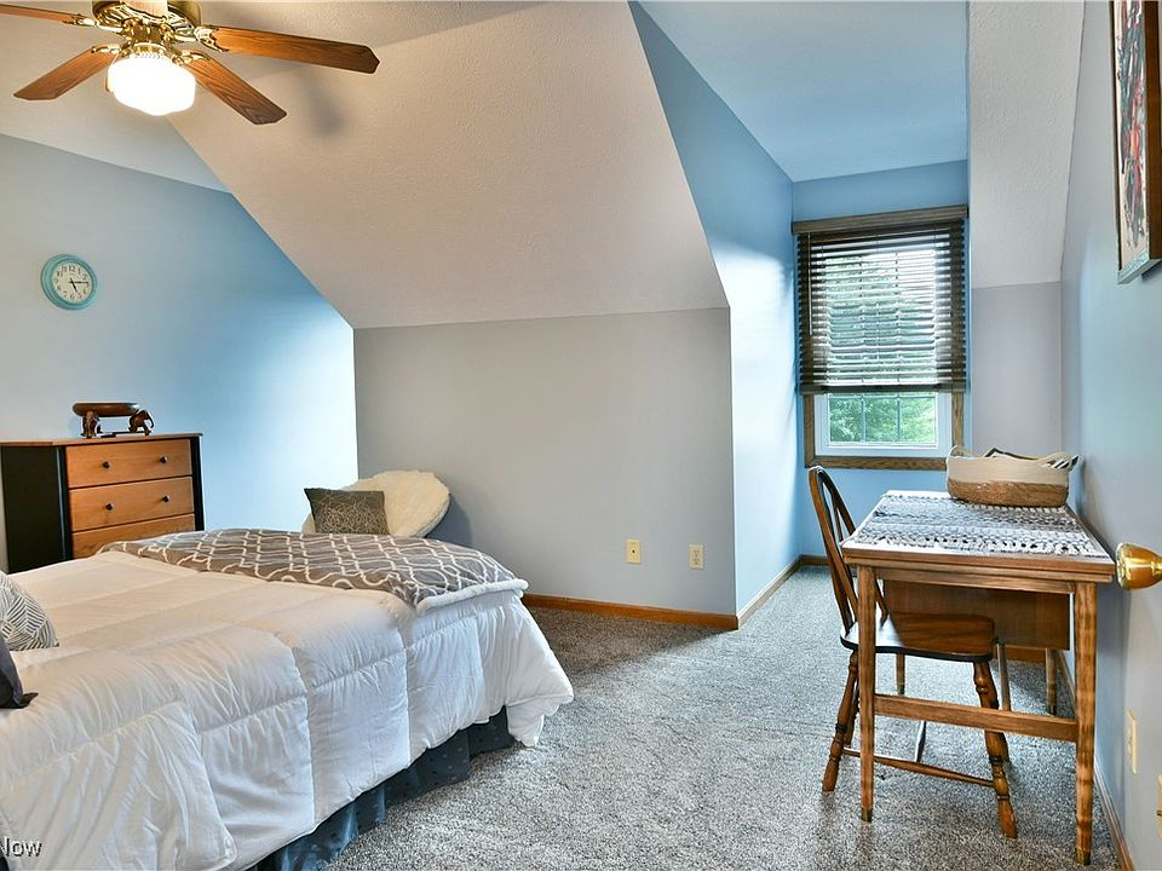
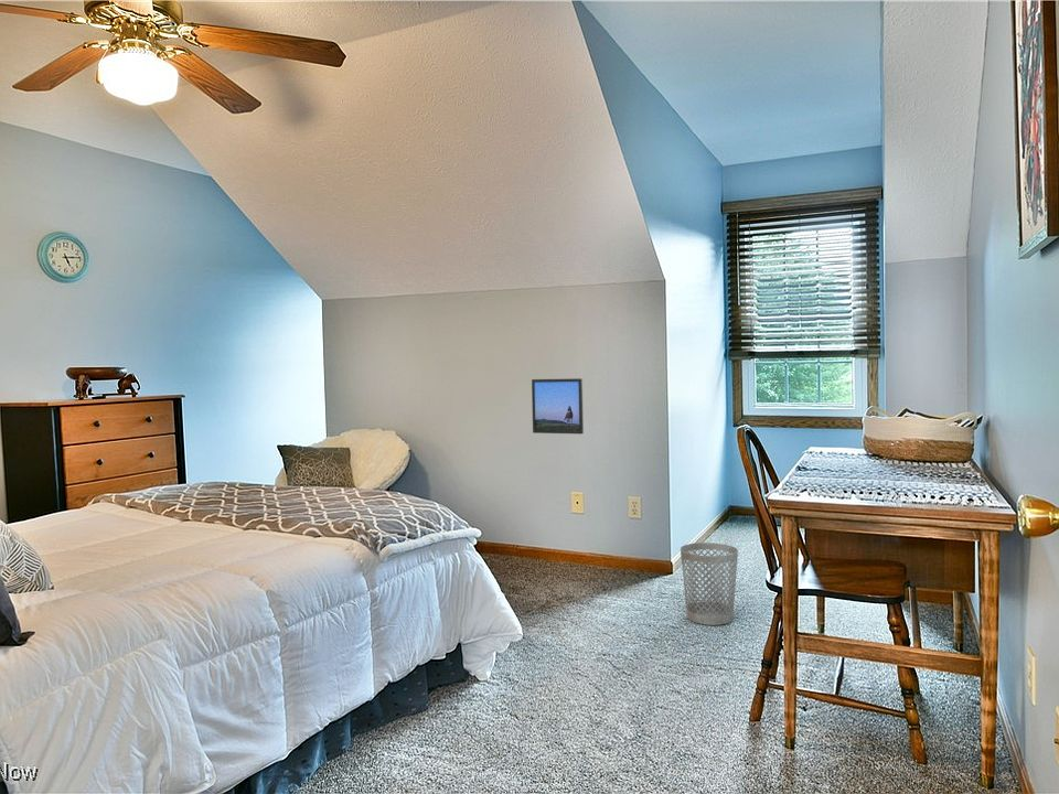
+ wastebasket [680,541,739,626]
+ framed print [531,377,585,434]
